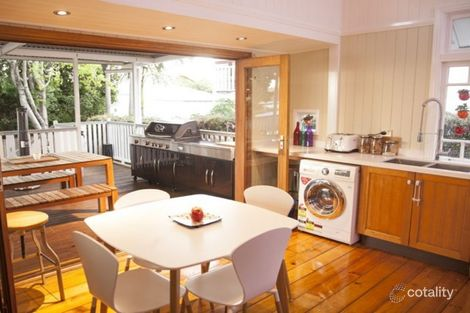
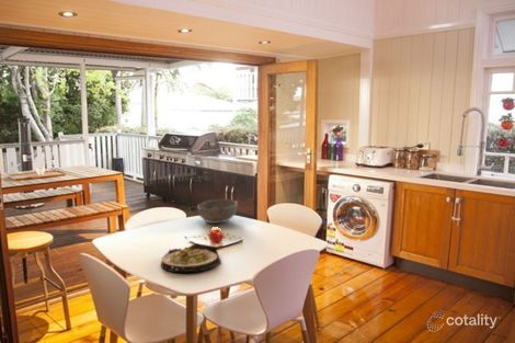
+ salad plate [160,242,221,273]
+ bowl [196,198,239,225]
